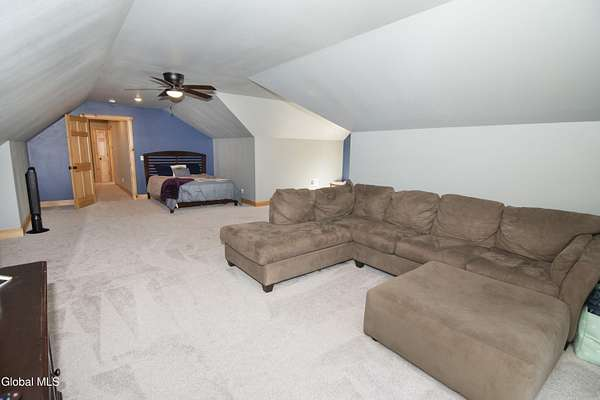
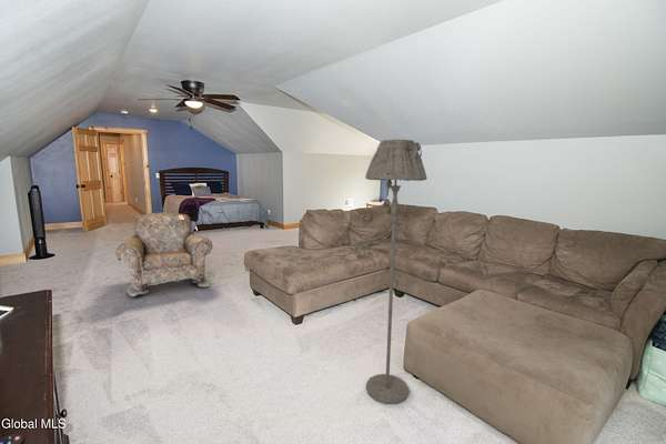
+ armchair [114,212,213,297]
+ floor lamp [364,139,428,405]
